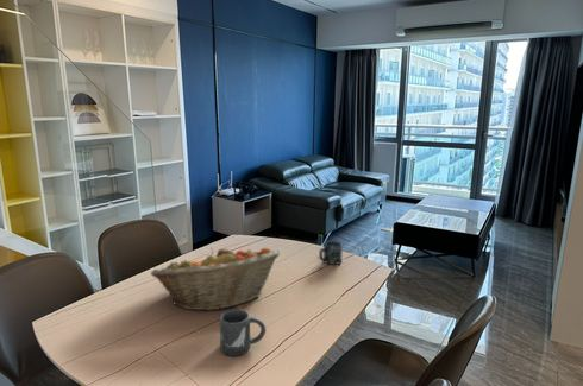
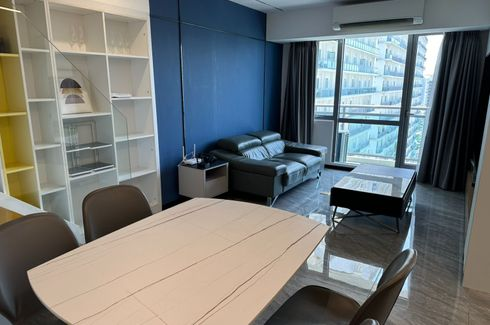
- fruit basket [150,246,282,311]
- cup [318,240,344,266]
- mug [219,308,267,357]
